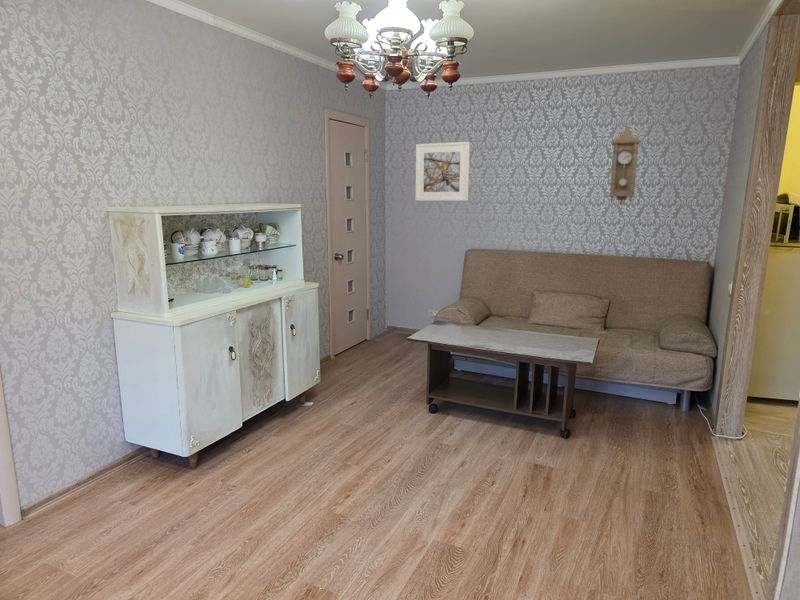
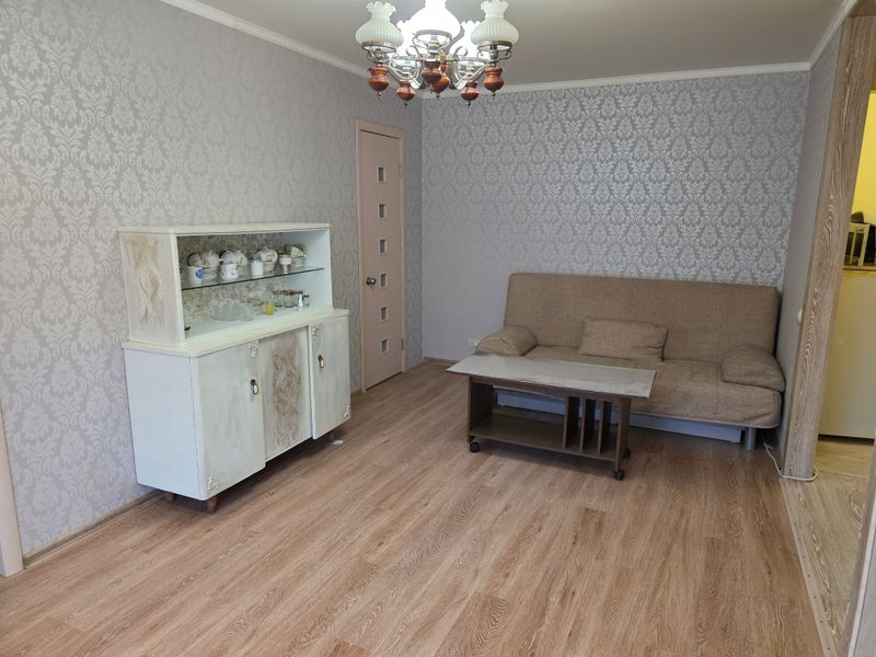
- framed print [415,141,471,202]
- pendulum clock [607,127,642,206]
